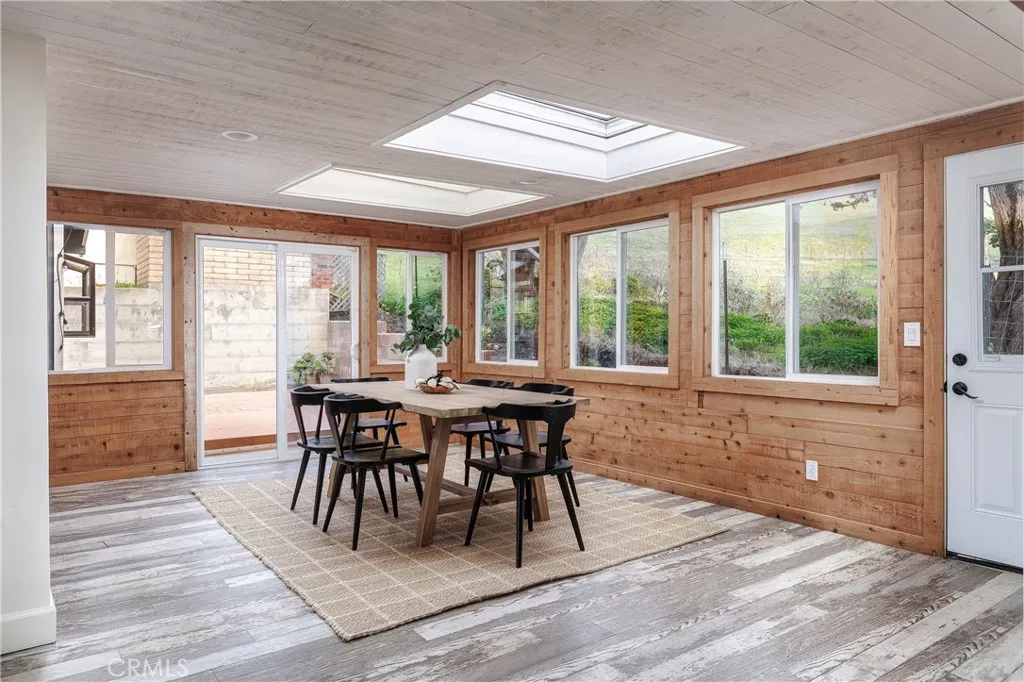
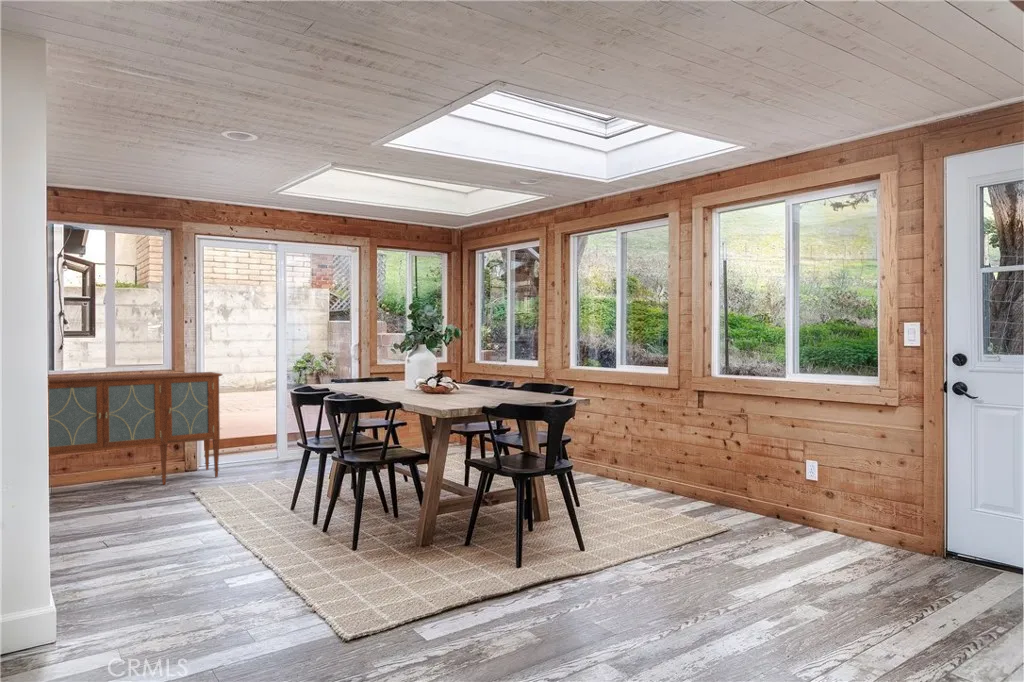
+ sideboard [48,371,223,486]
